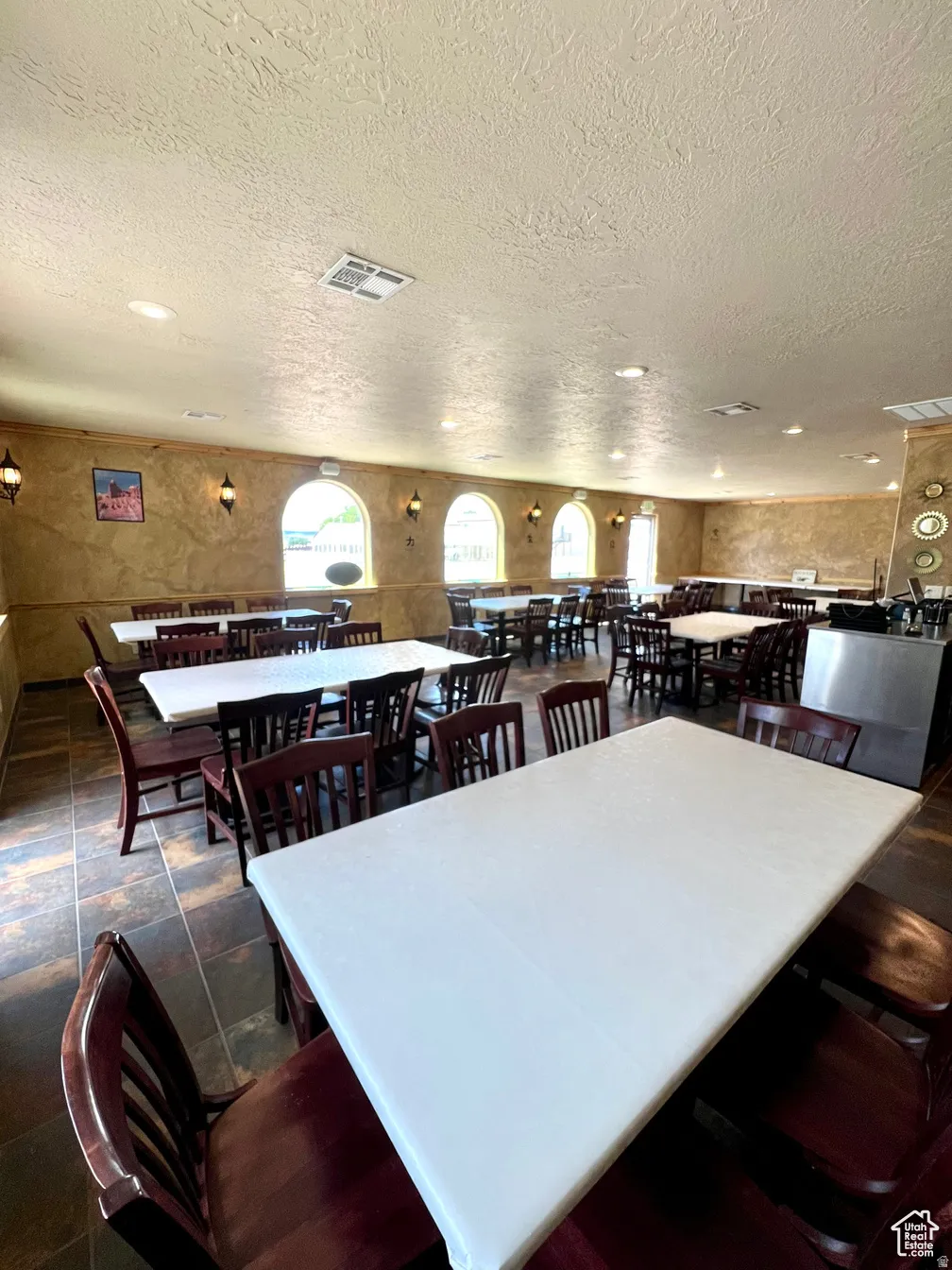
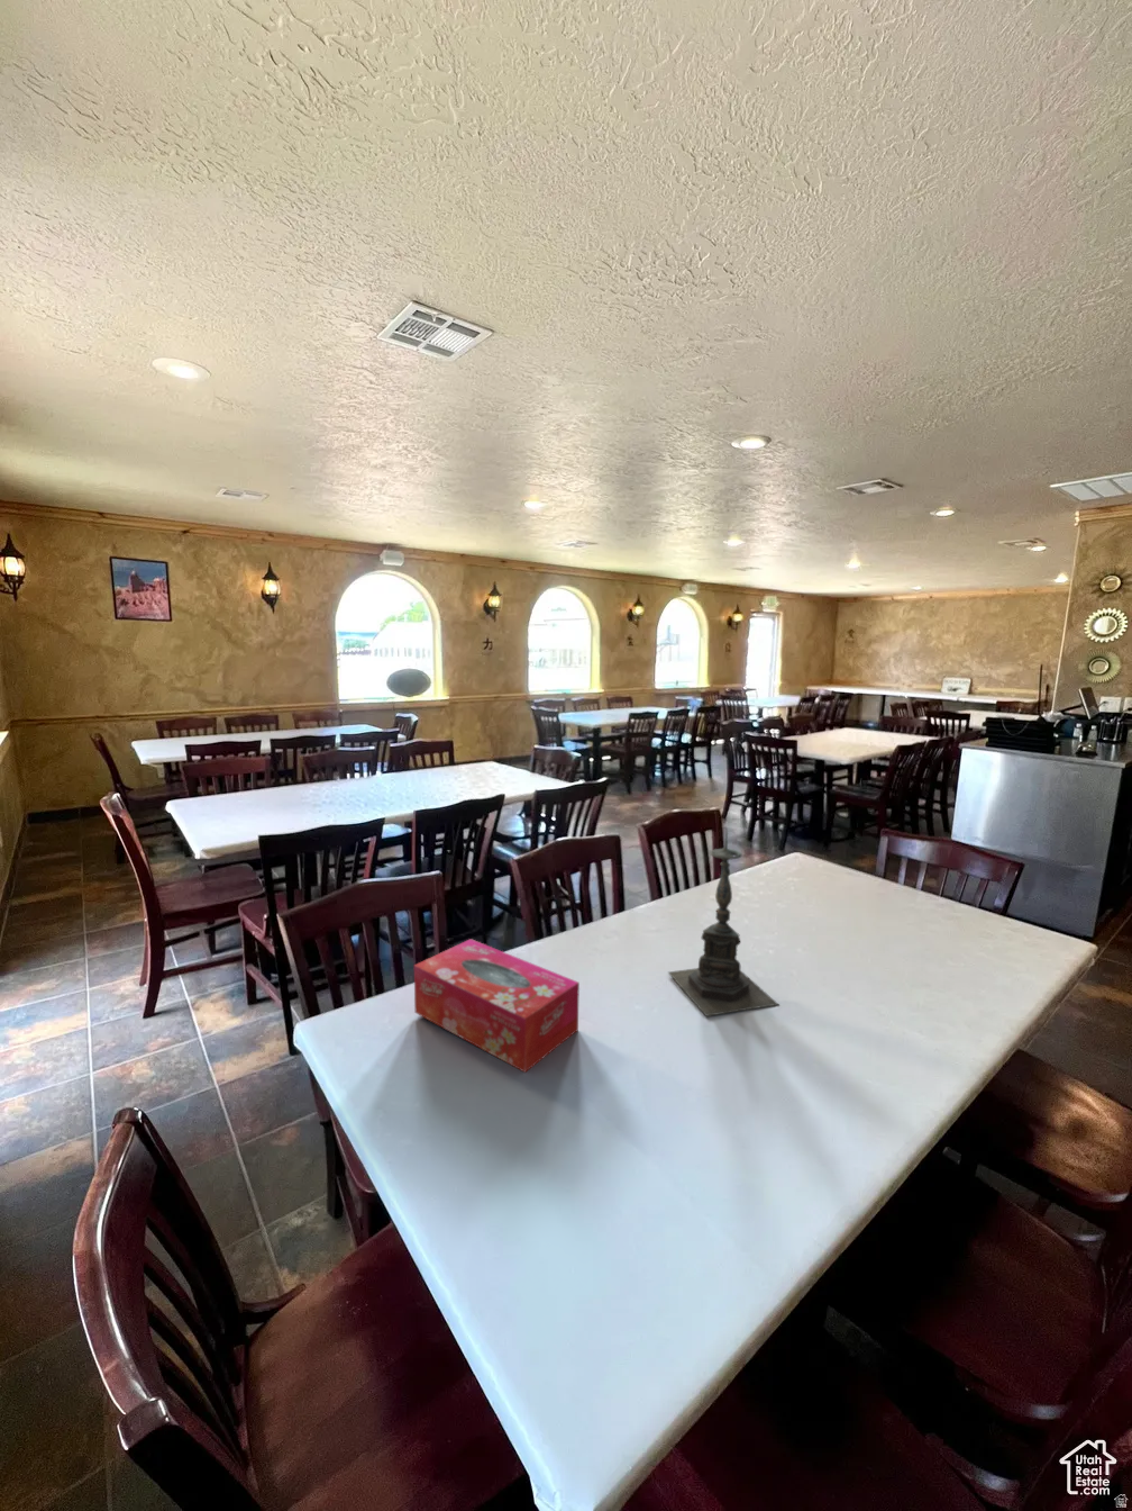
+ candle holder [667,827,780,1017]
+ tissue box [414,938,580,1073]
